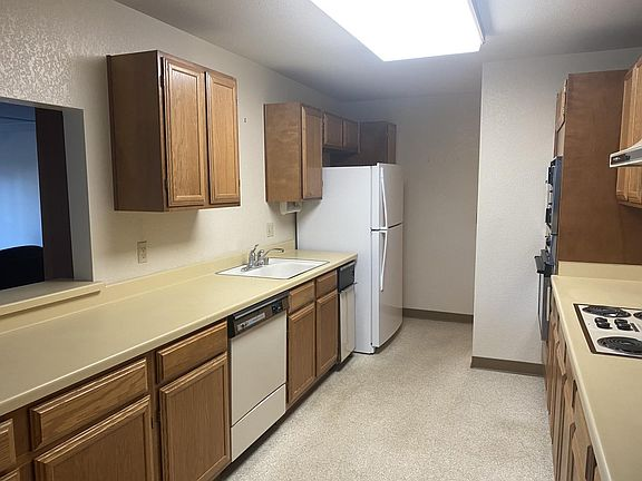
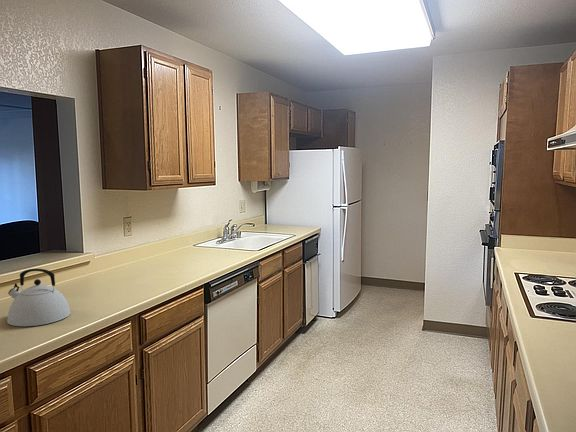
+ kettle [6,268,71,327]
